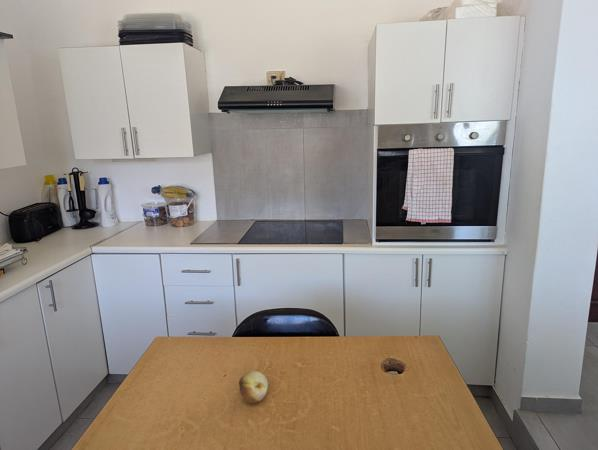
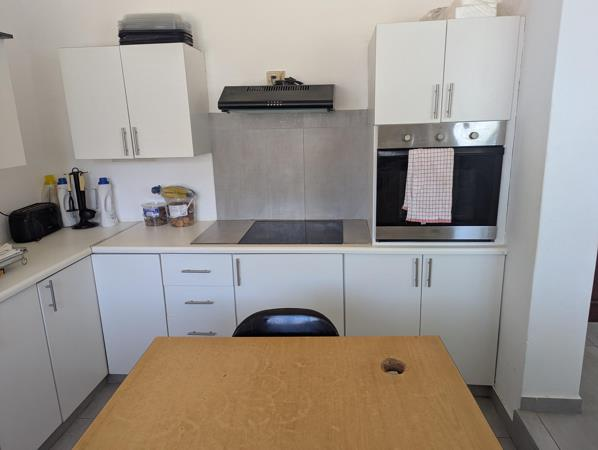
- fruit [238,370,269,404]
